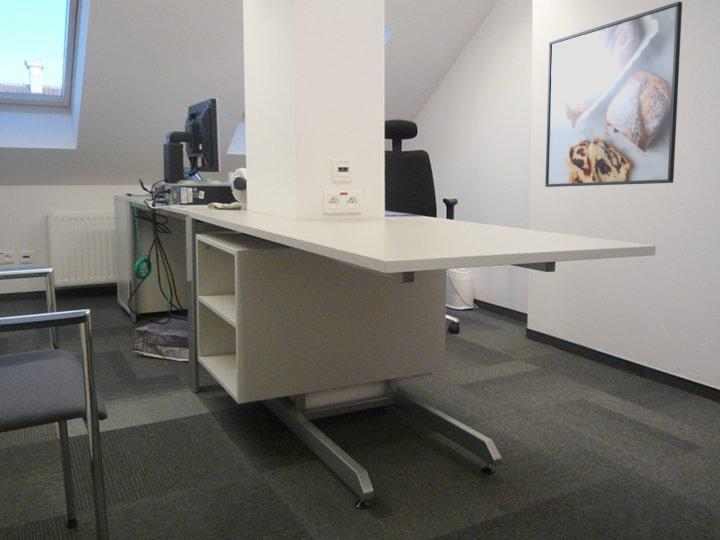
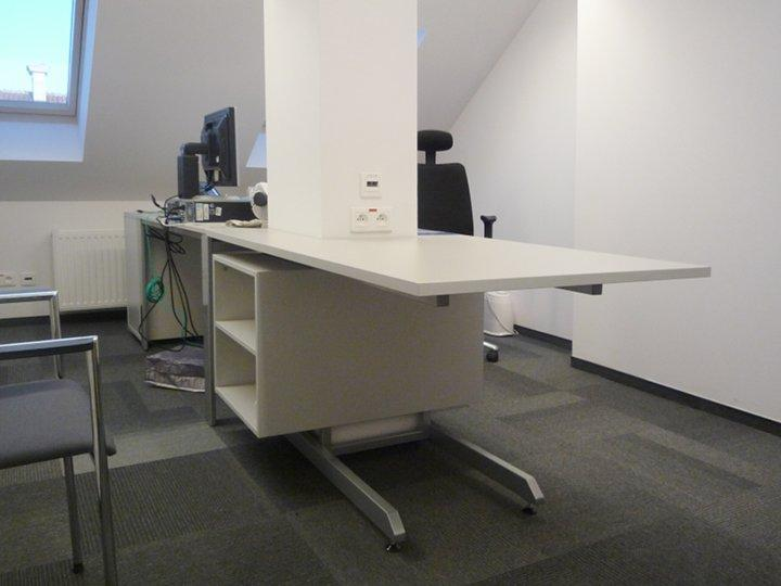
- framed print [544,1,683,188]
